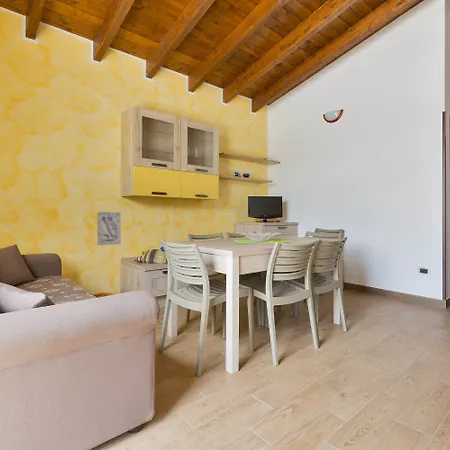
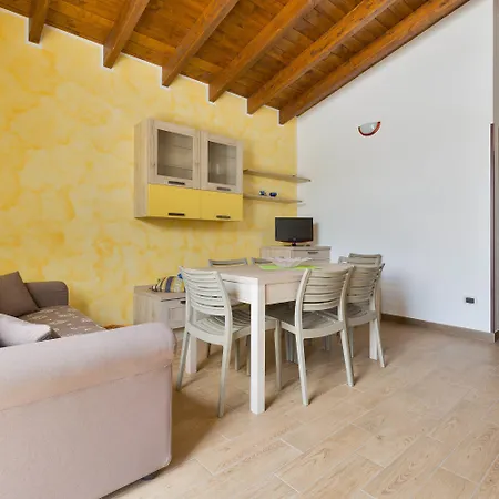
- wall art [97,211,122,246]
